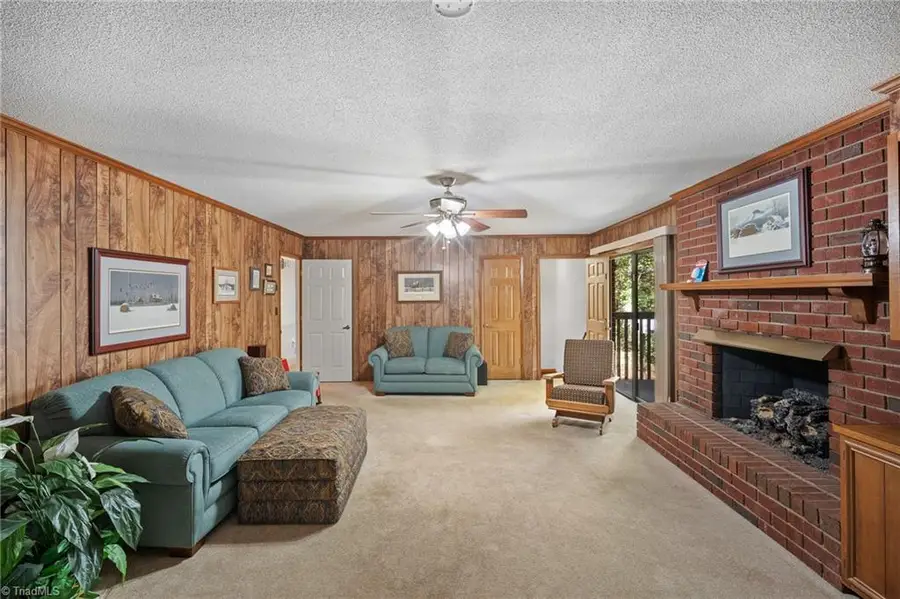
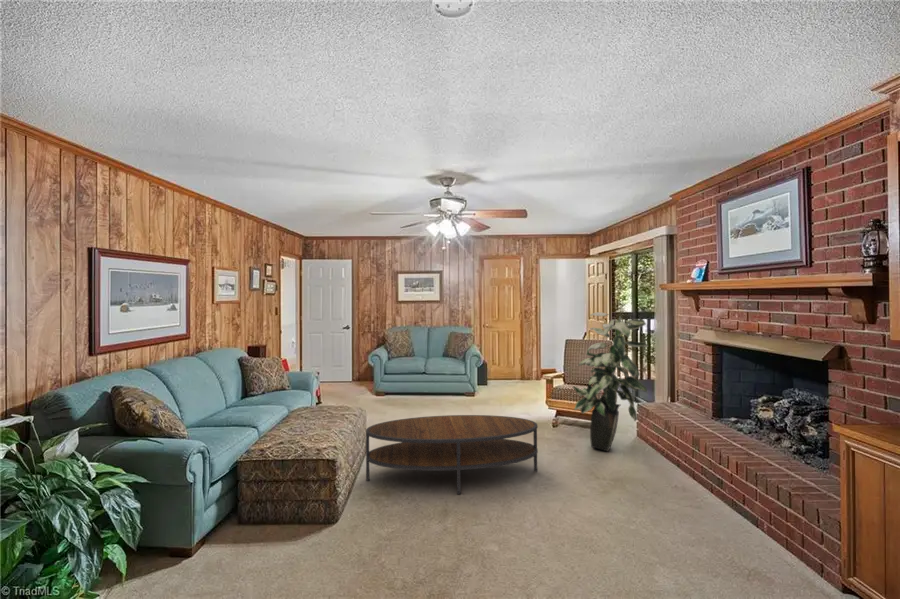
+ indoor plant [571,311,649,453]
+ coffee table [365,414,539,495]
